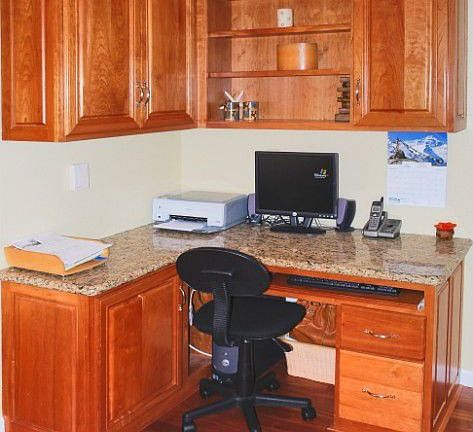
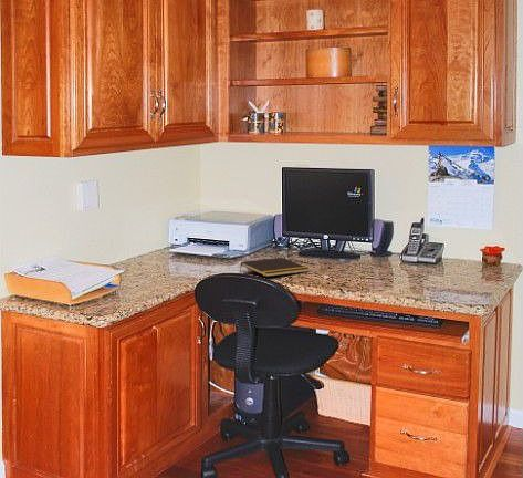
+ notepad [239,257,310,278]
